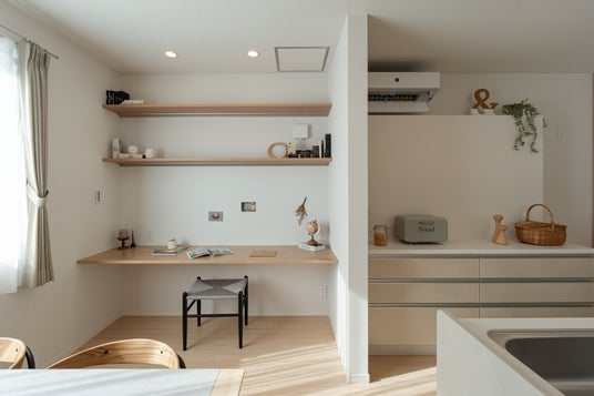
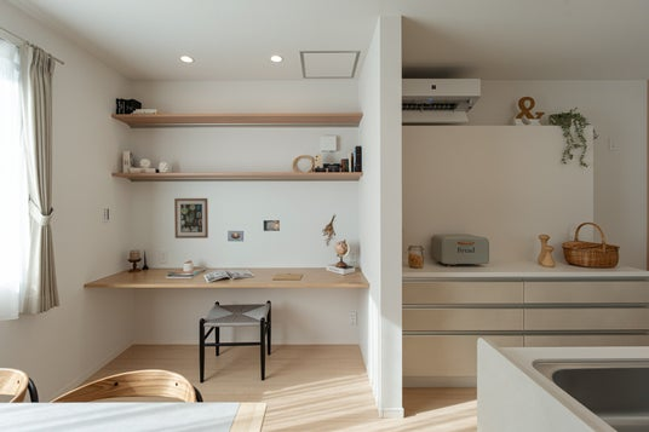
+ wall art [173,197,209,240]
